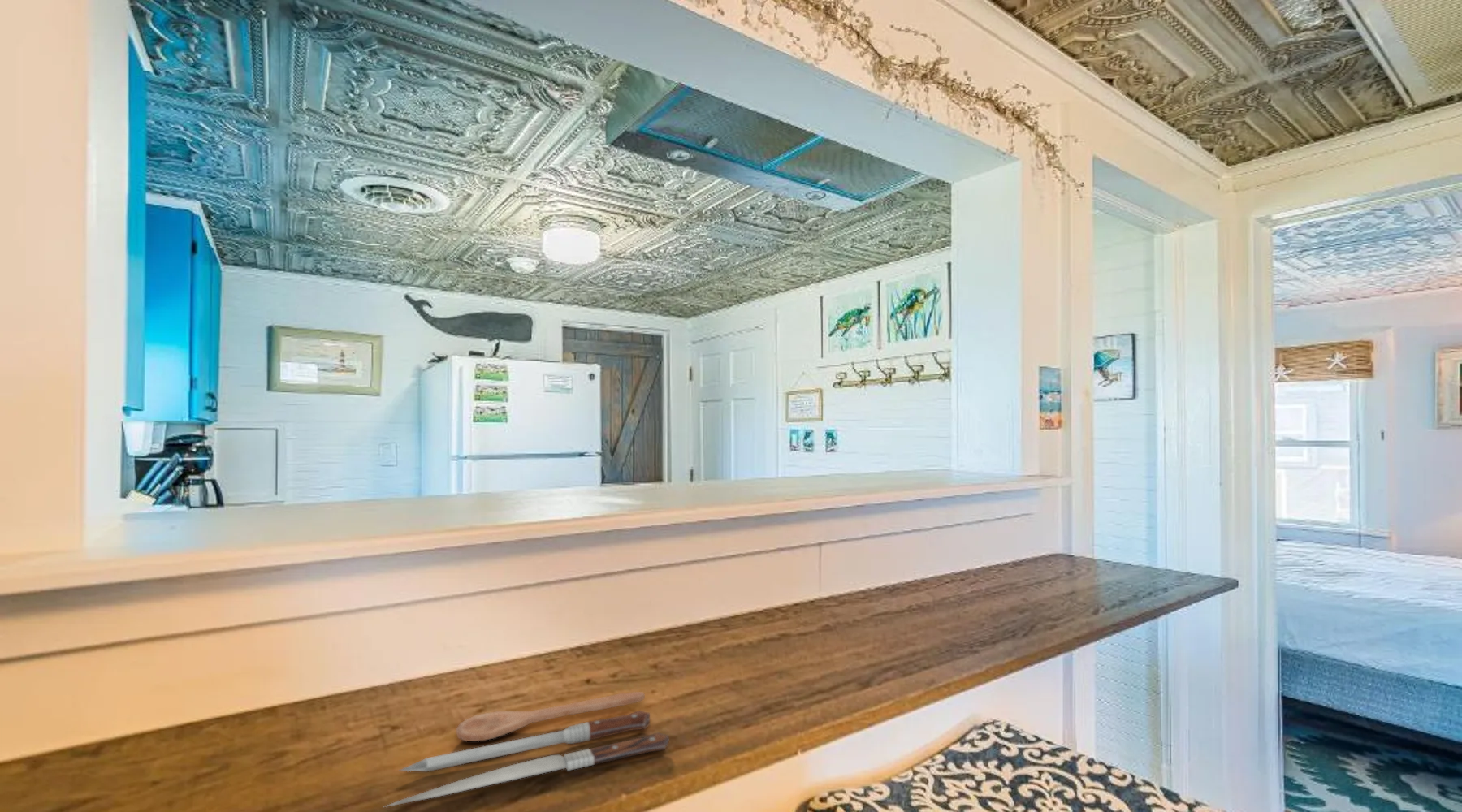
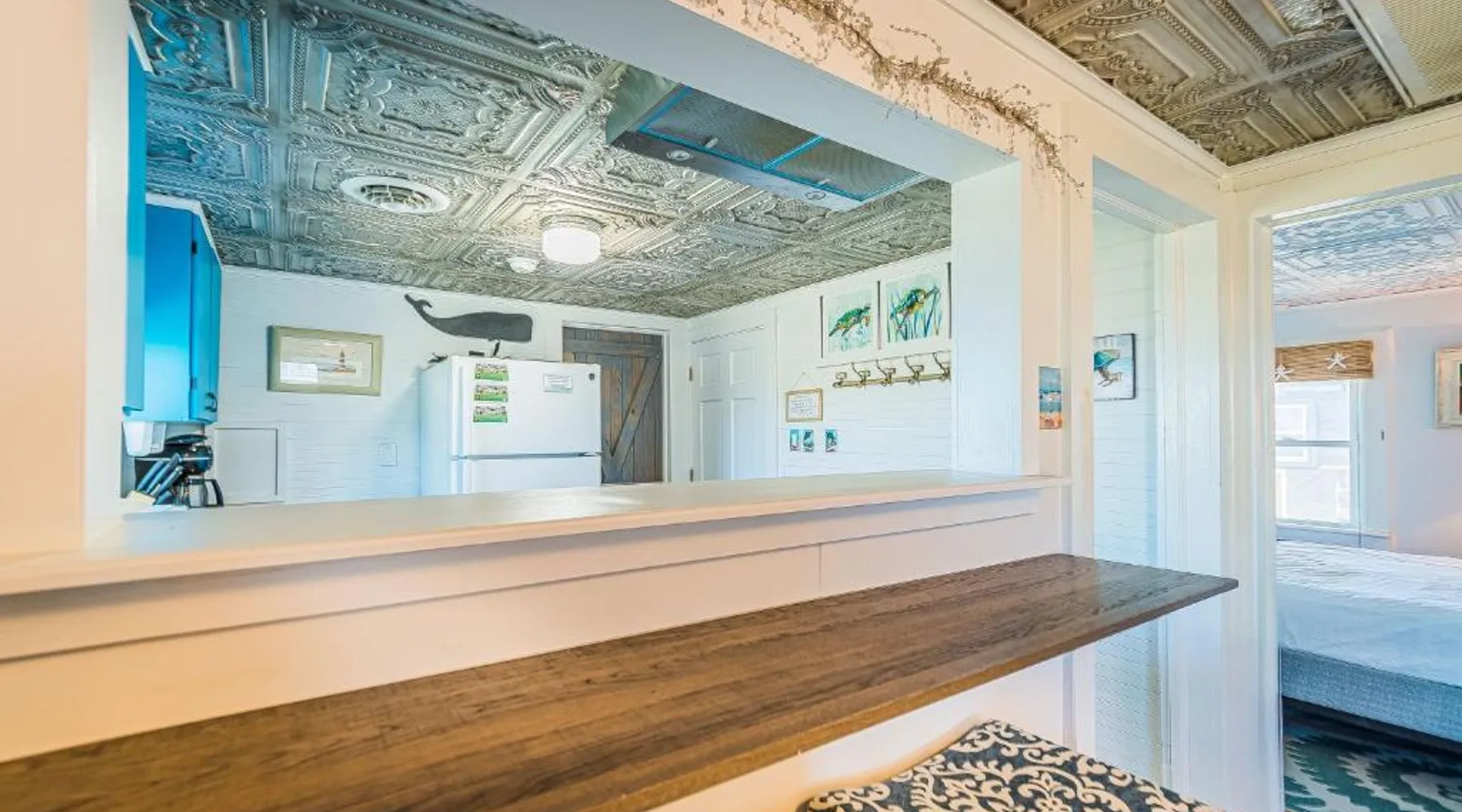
- spoon [383,691,669,808]
